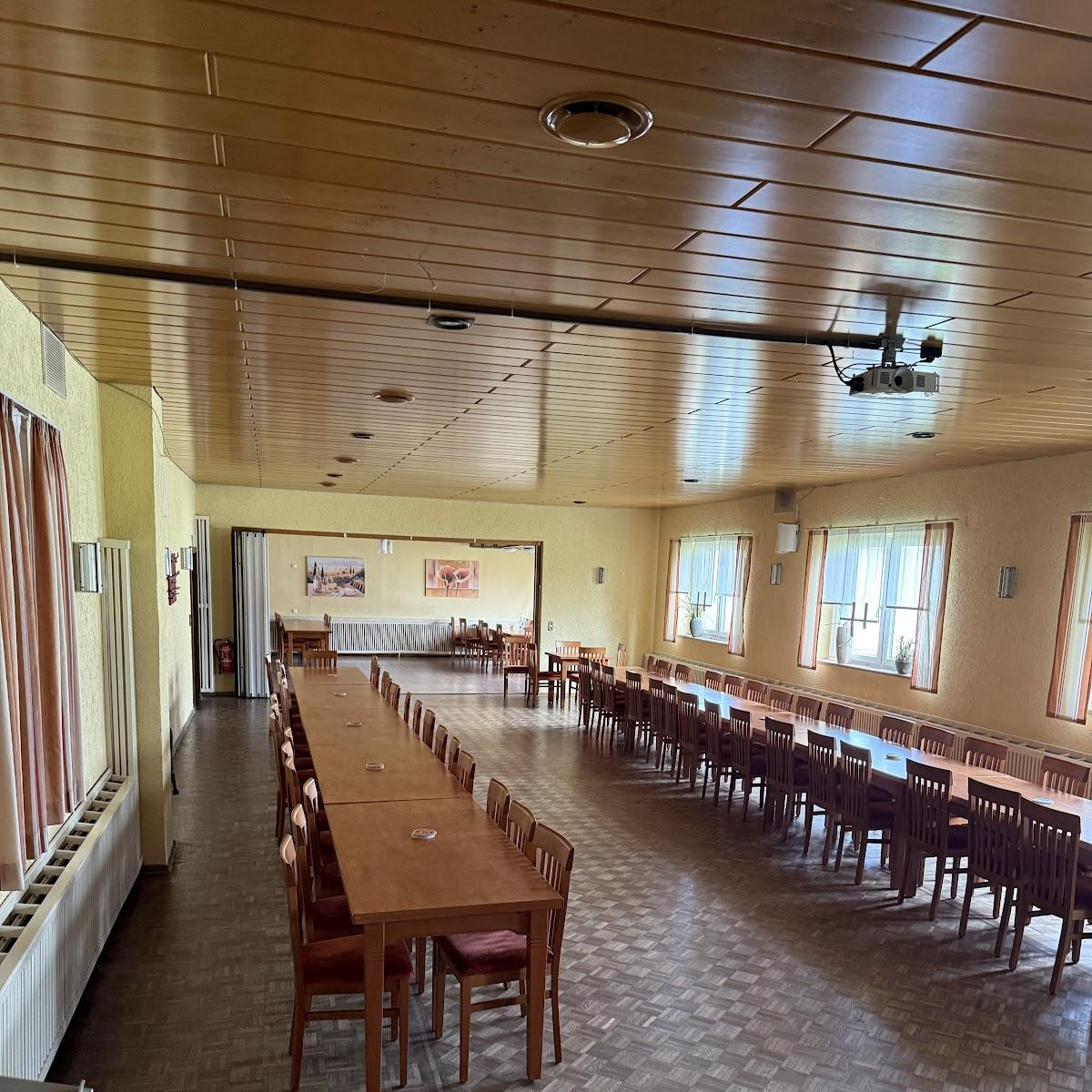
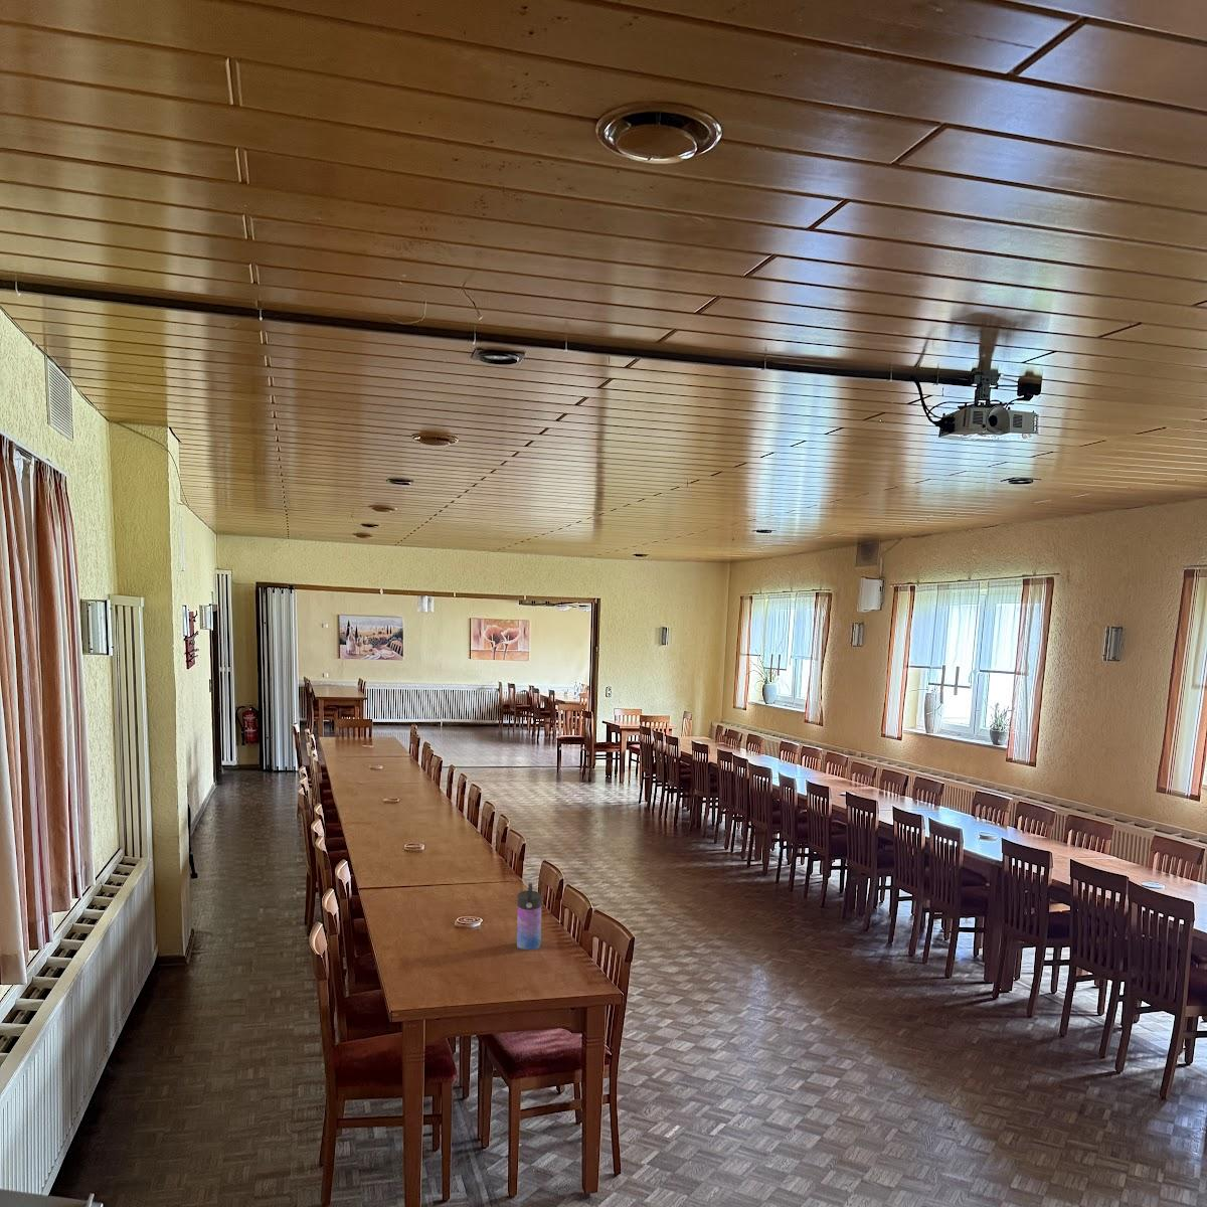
+ water bottle [516,882,542,951]
